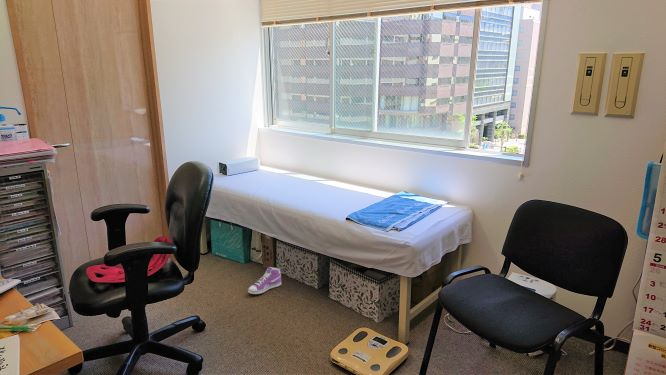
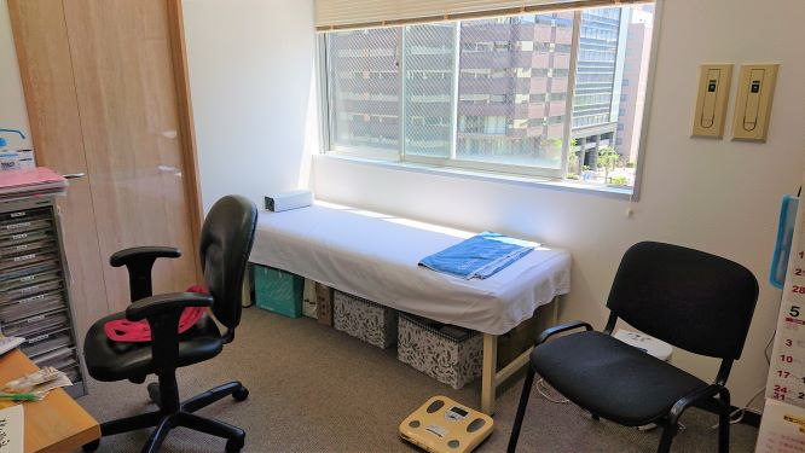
- sneaker [247,266,282,295]
